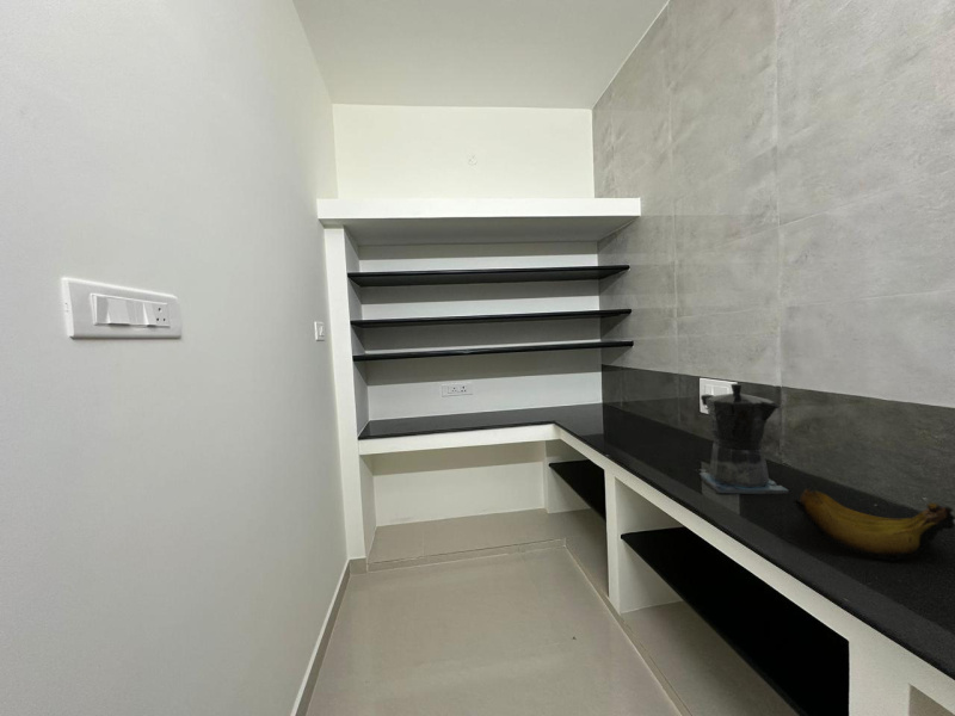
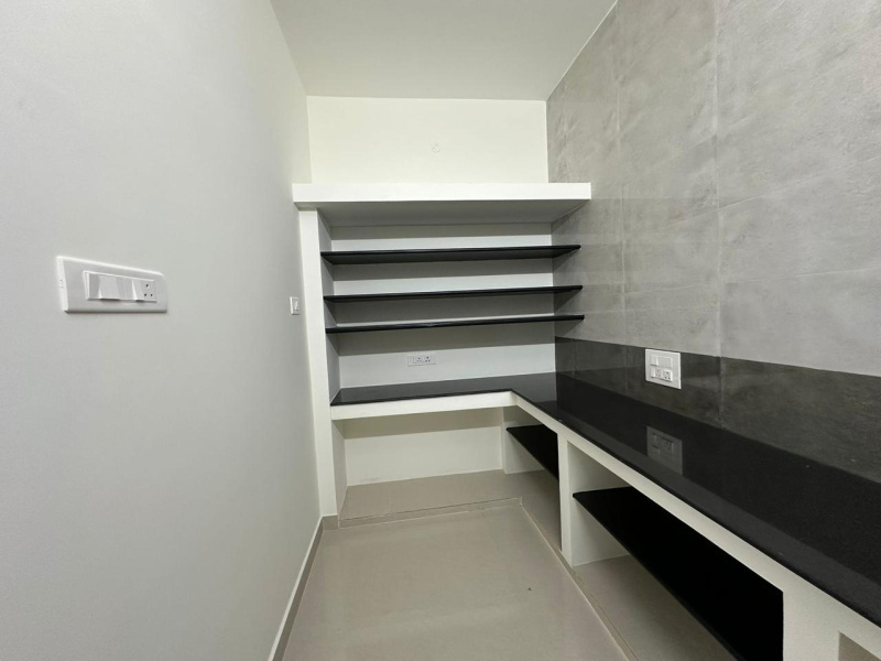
- banana bunch [793,488,955,562]
- coffee maker [697,382,789,495]
